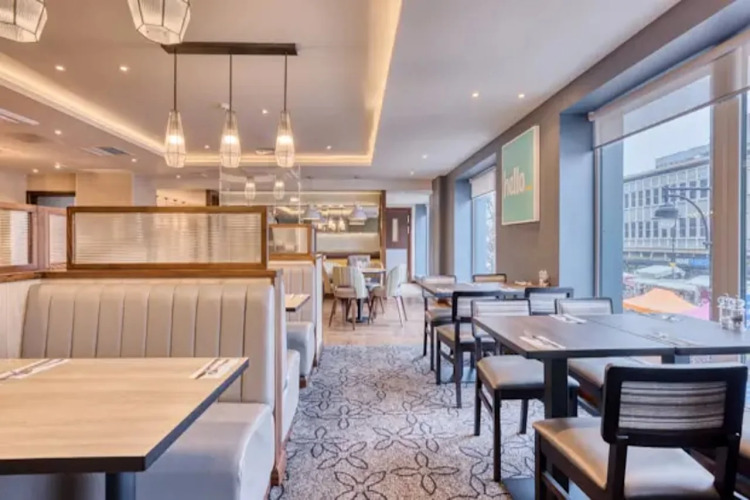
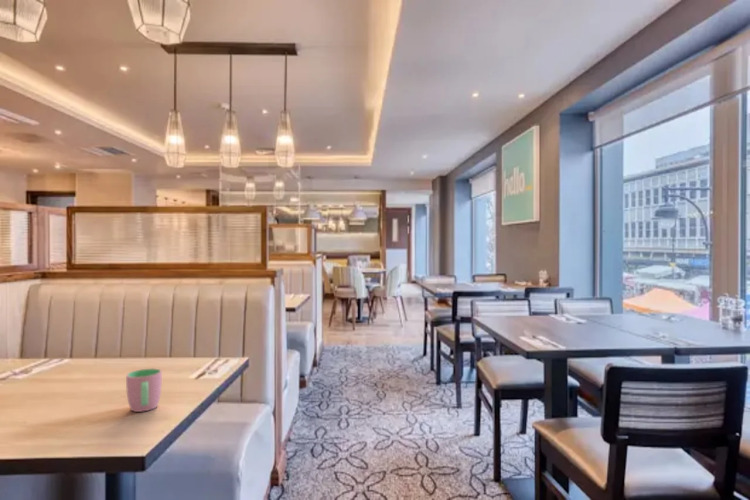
+ cup [125,367,163,413]
